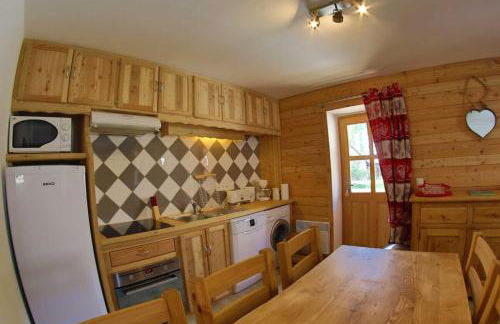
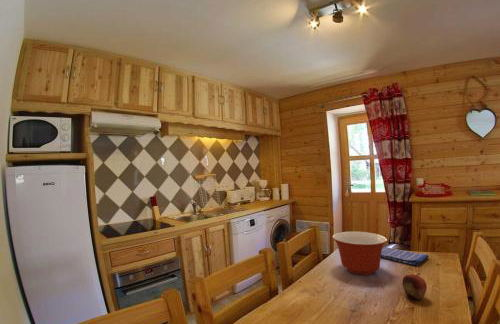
+ dish towel [381,246,430,267]
+ mixing bowl [332,231,388,276]
+ fruit [401,272,428,300]
